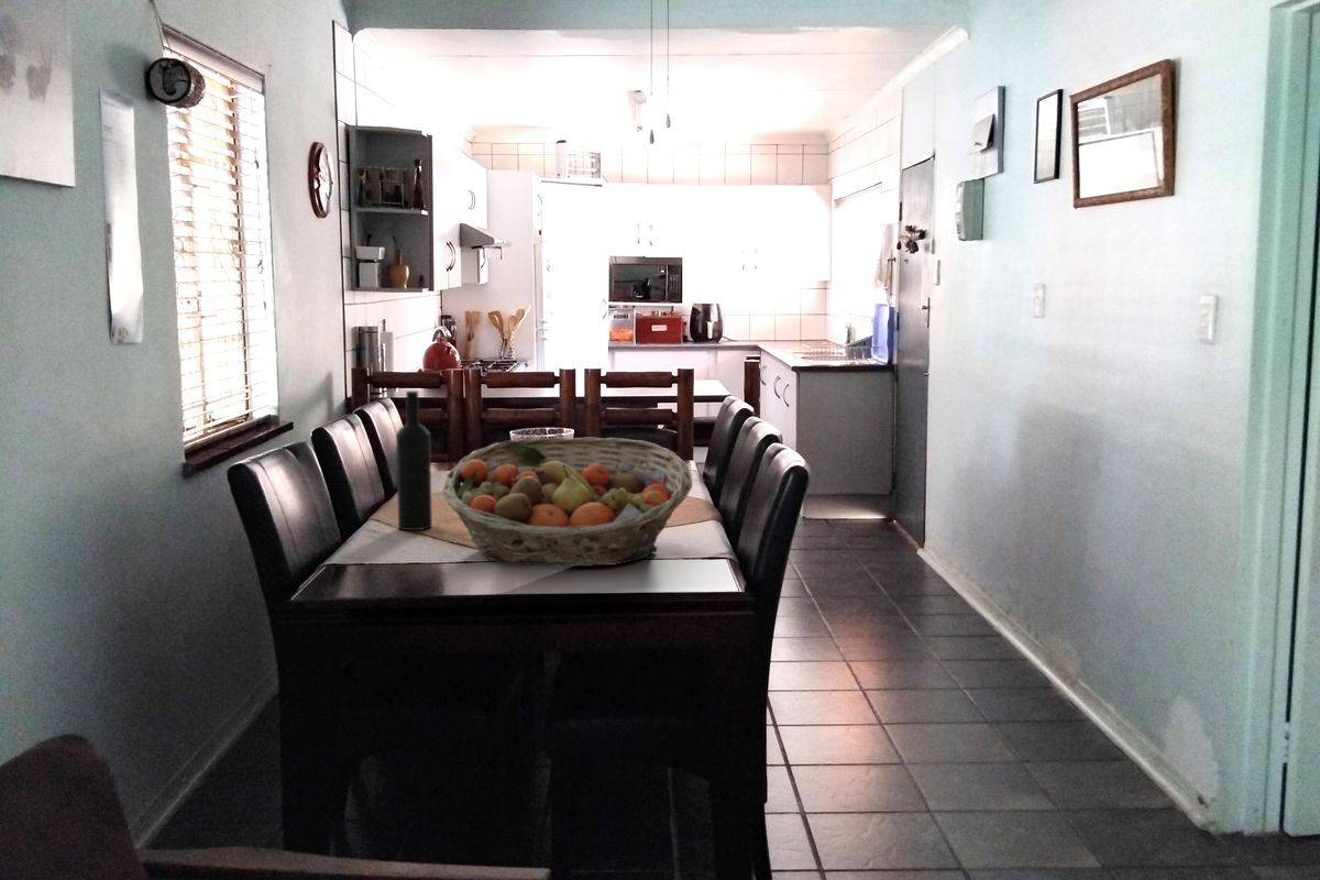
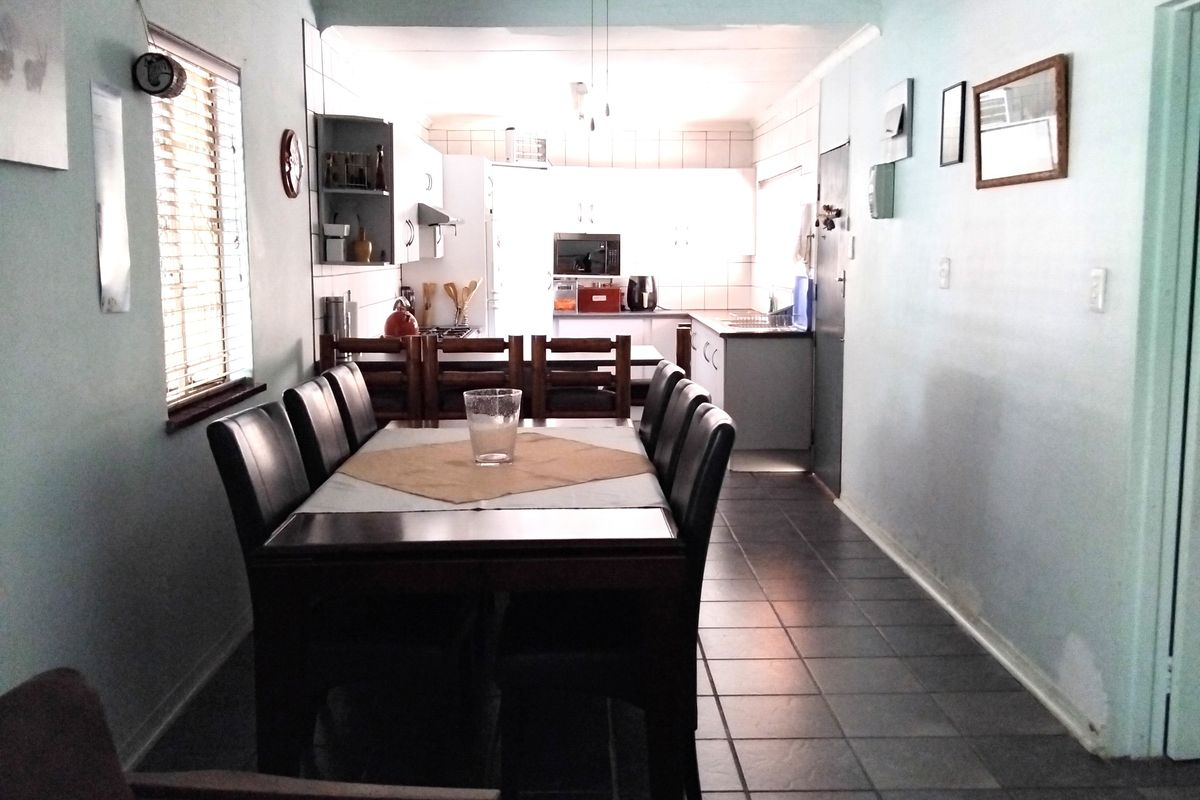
- fruit basket [441,437,693,568]
- wine bottle [395,389,433,531]
